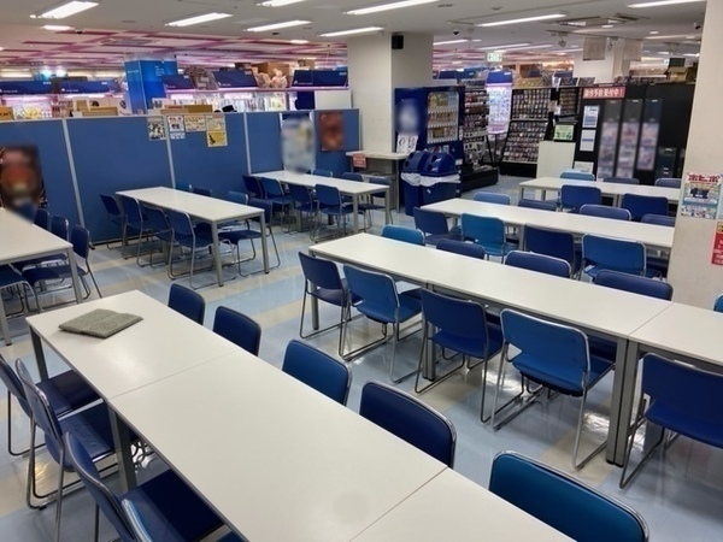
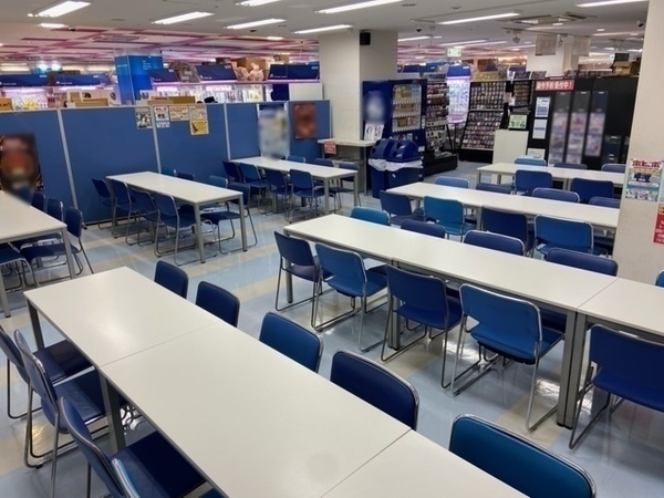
- book [57,307,145,338]
